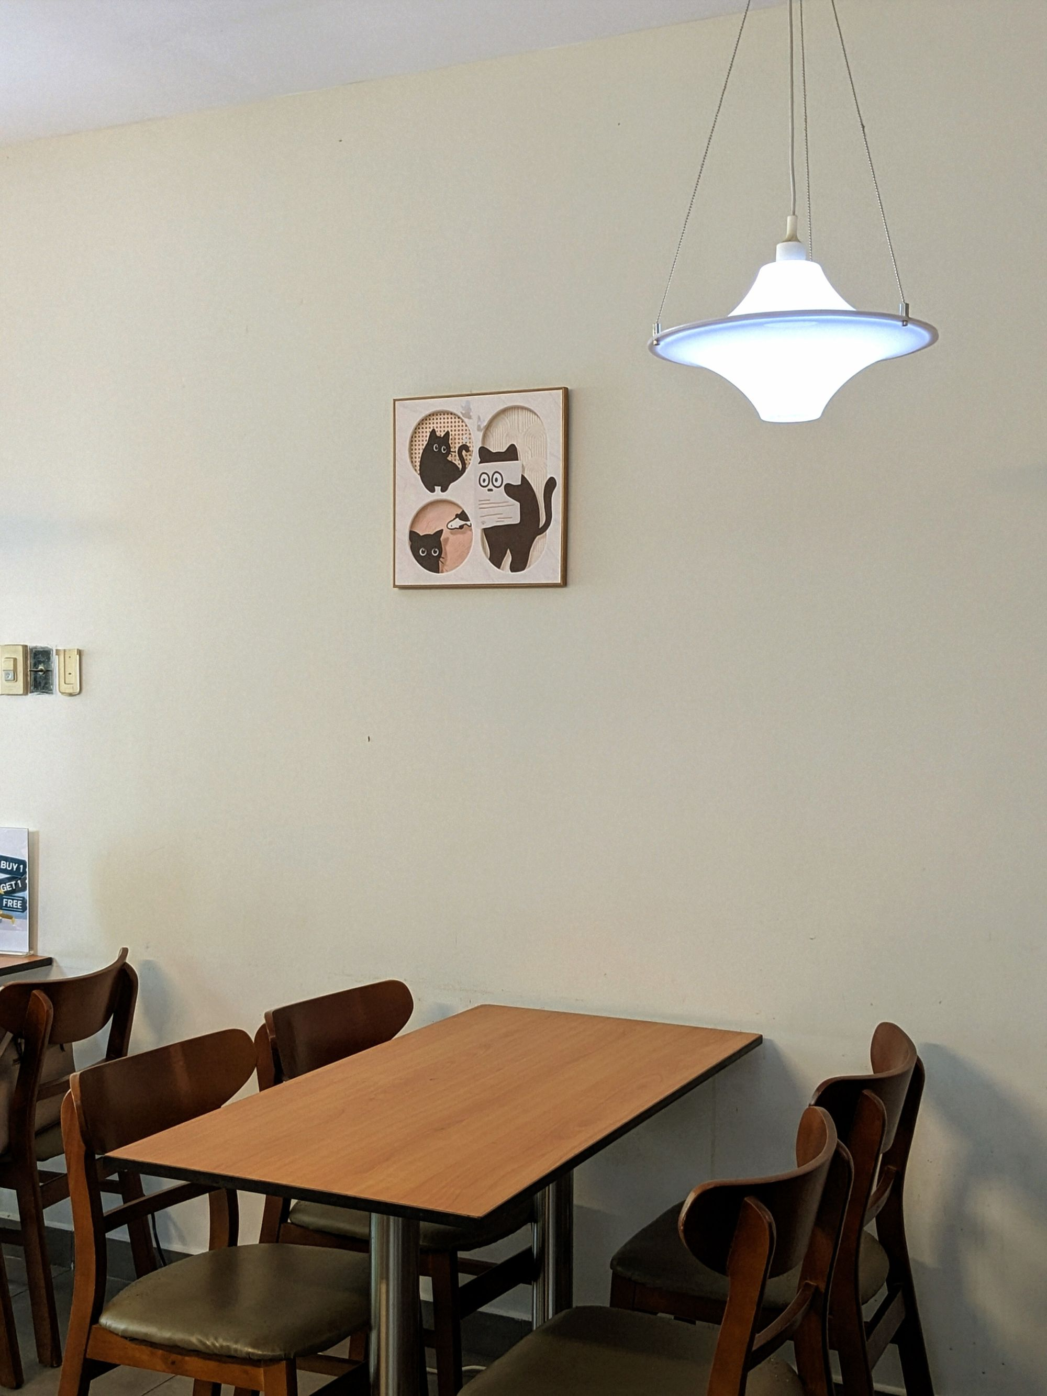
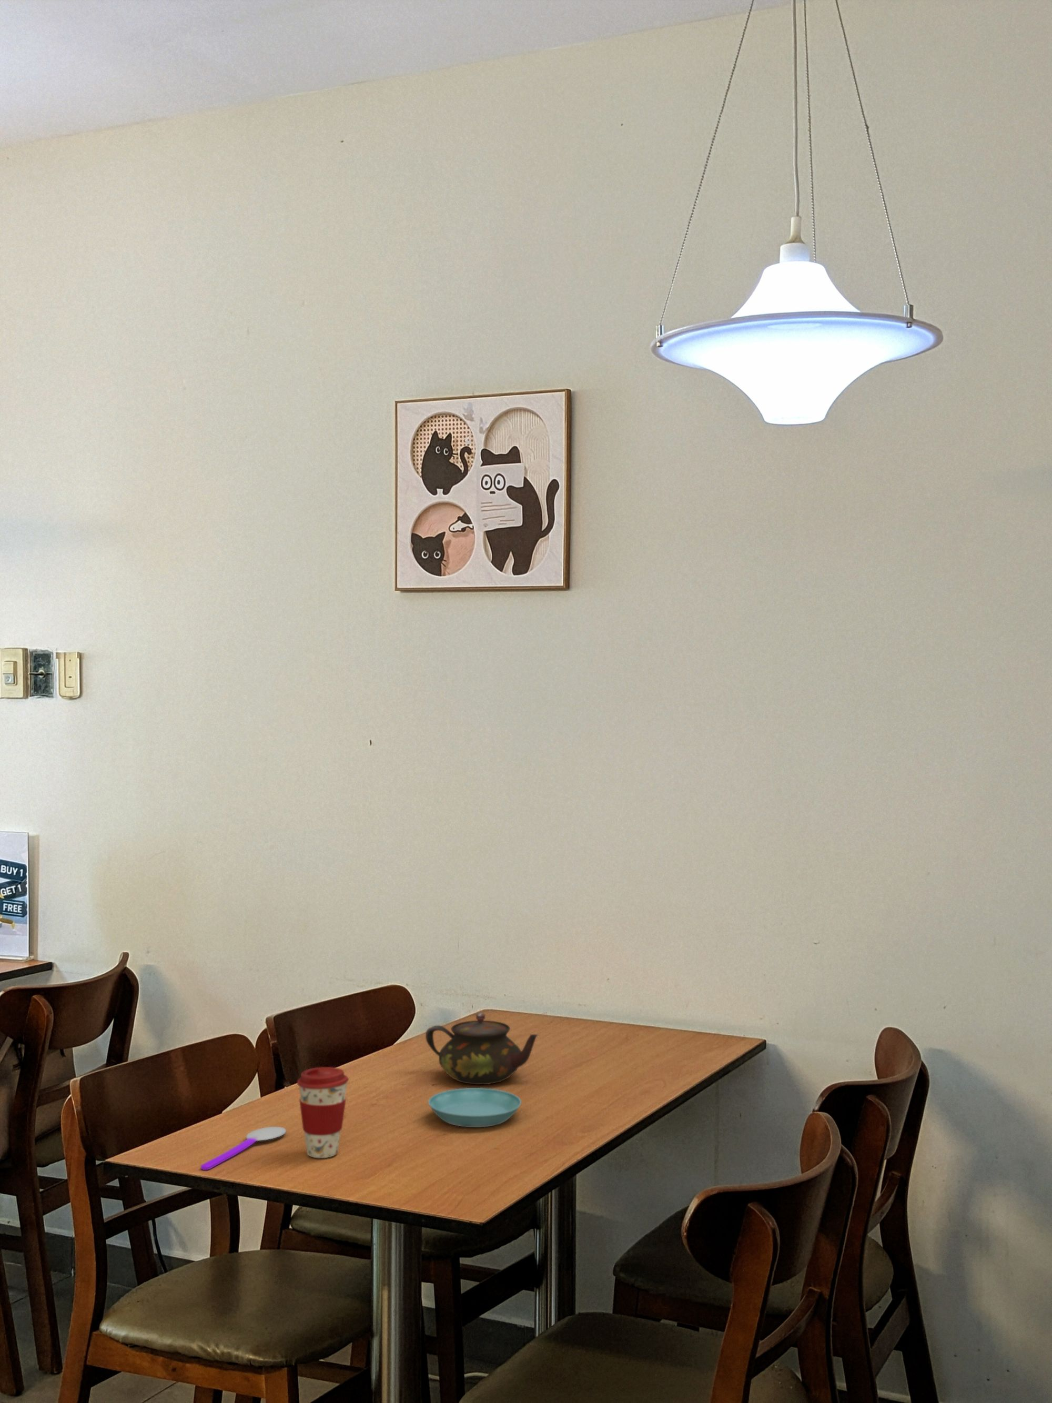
+ saucer [428,1087,522,1128]
+ coffee cup [296,1067,349,1159]
+ spoon [200,1127,287,1171]
+ teapot [425,1013,539,1085]
